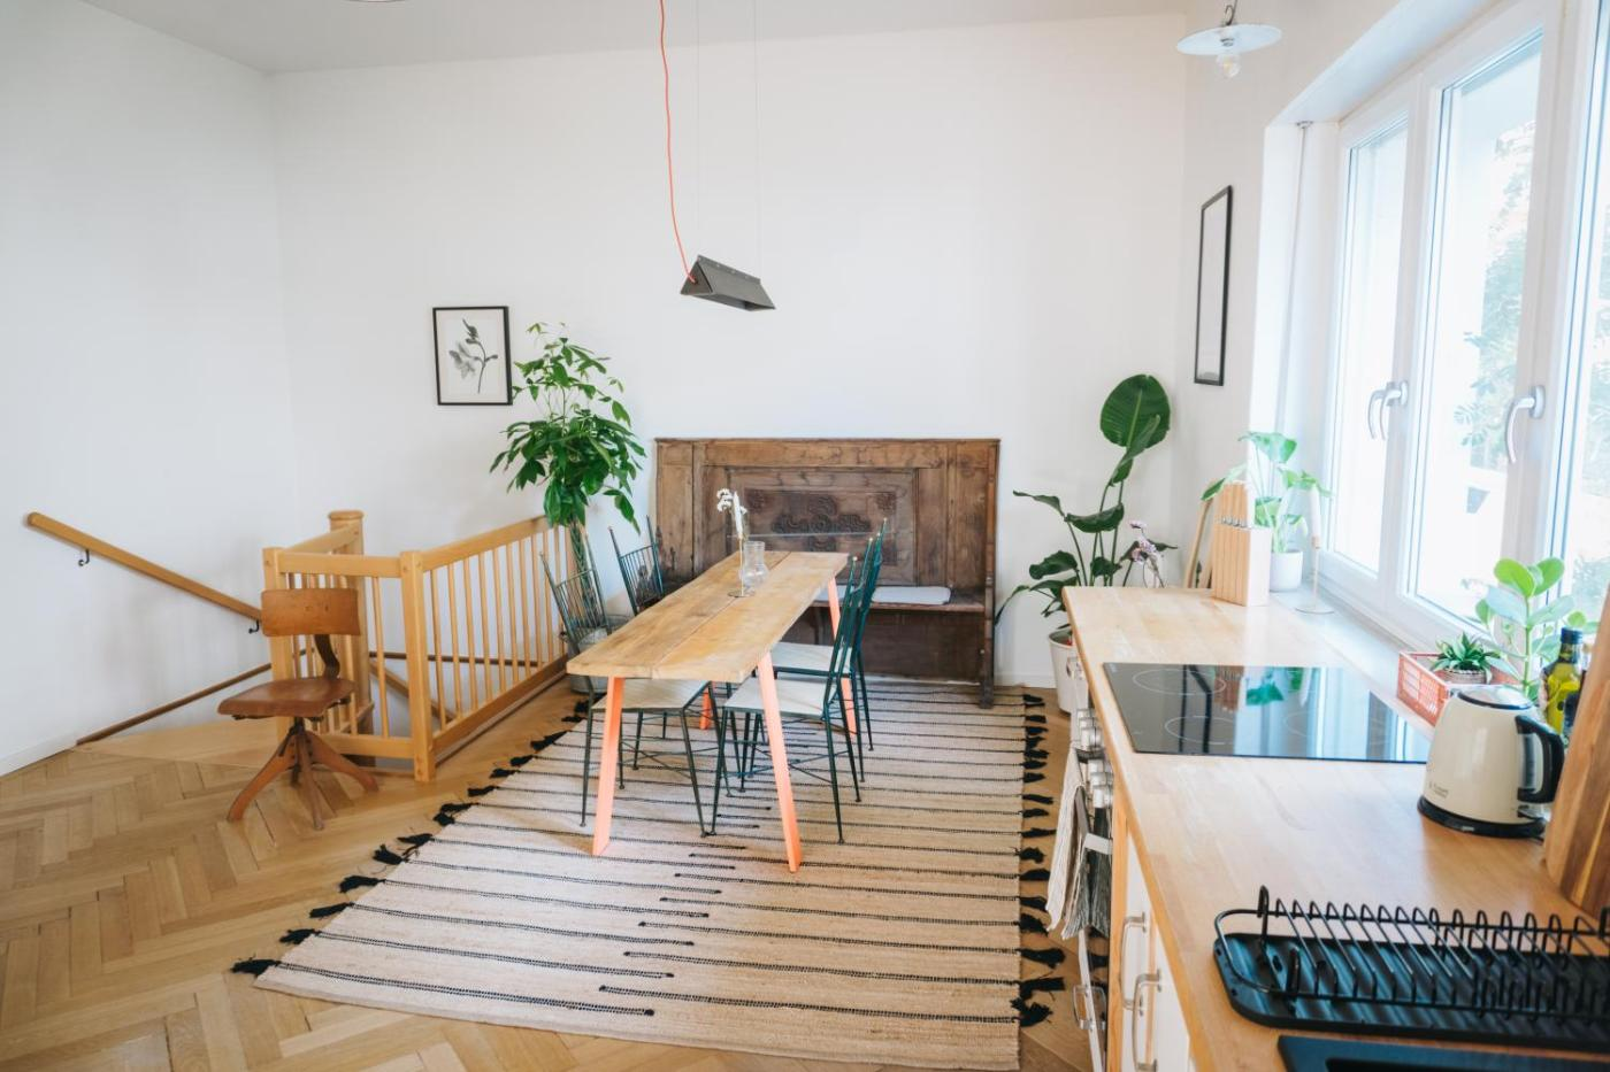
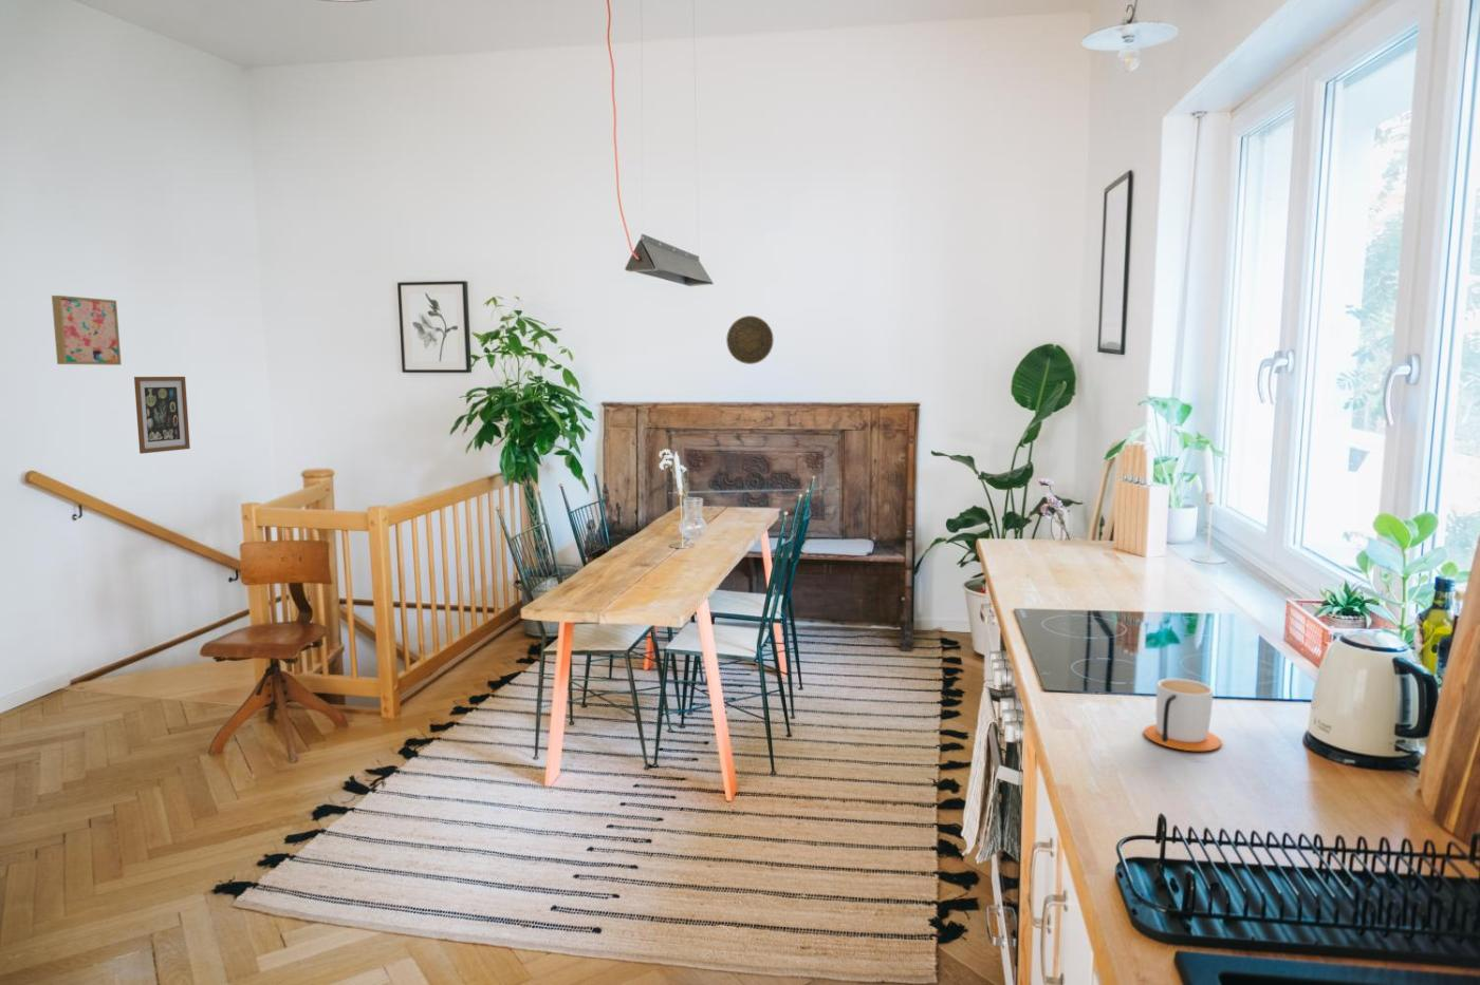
+ wall art [51,295,122,366]
+ wall art [133,376,191,455]
+ decorative plate [725,314,775,365]
+ mug [1143,677,1224,752]
